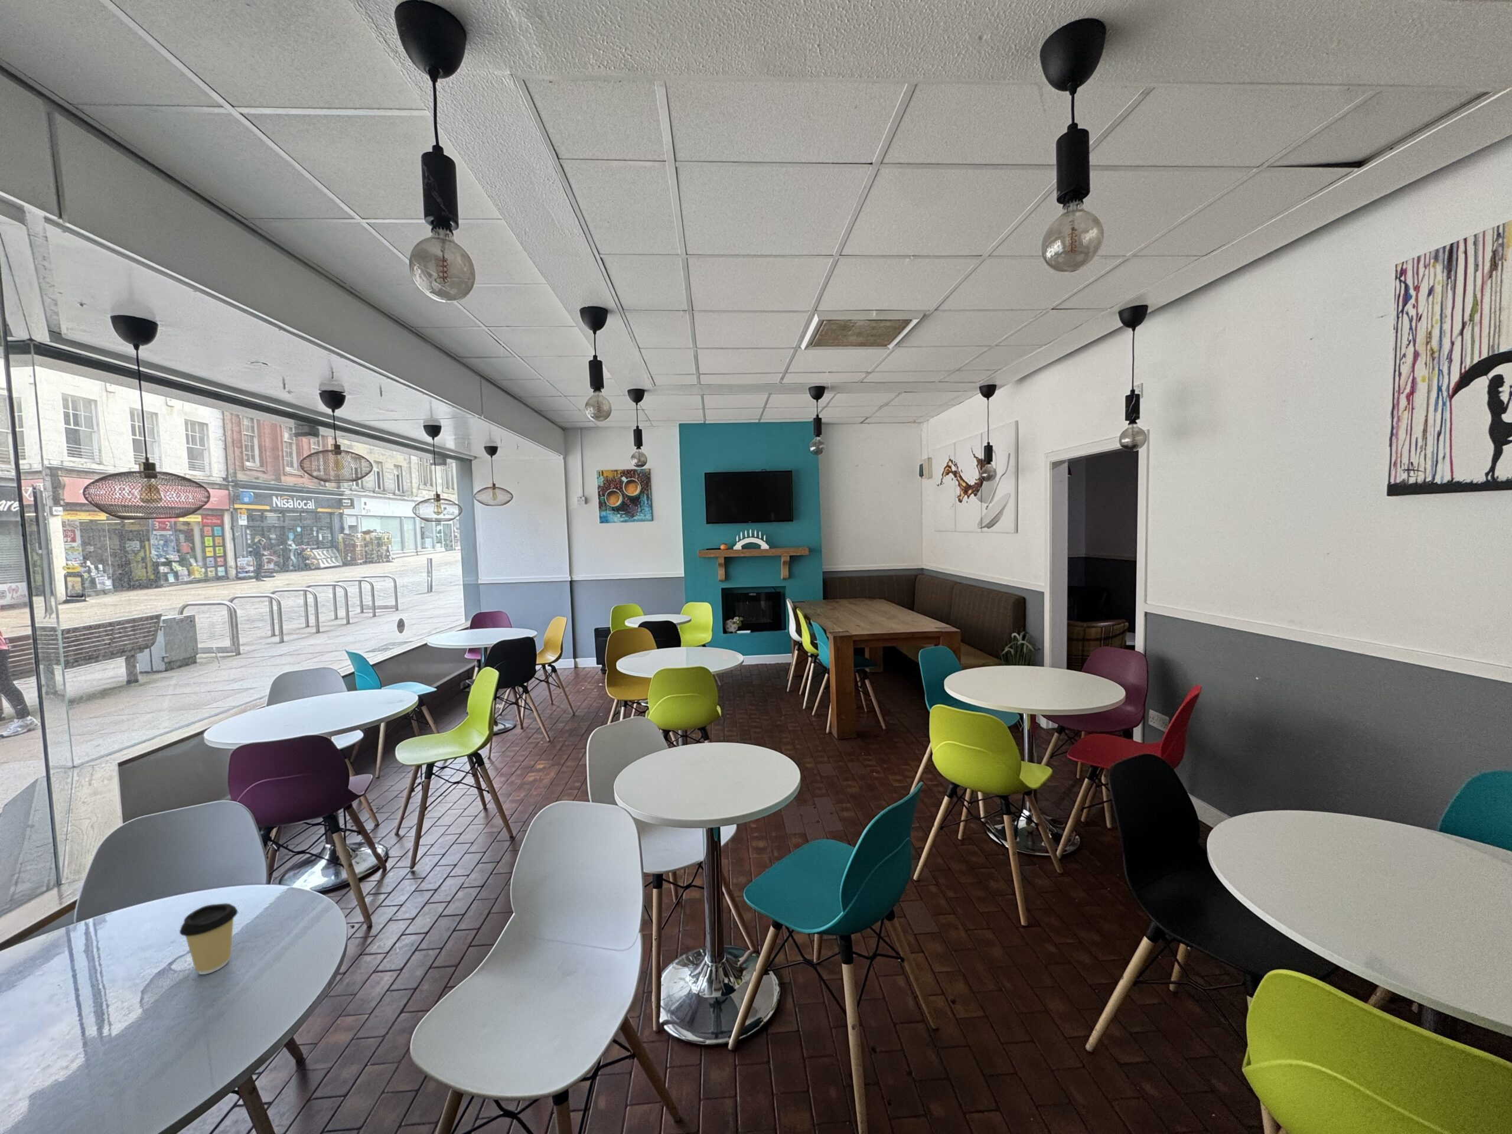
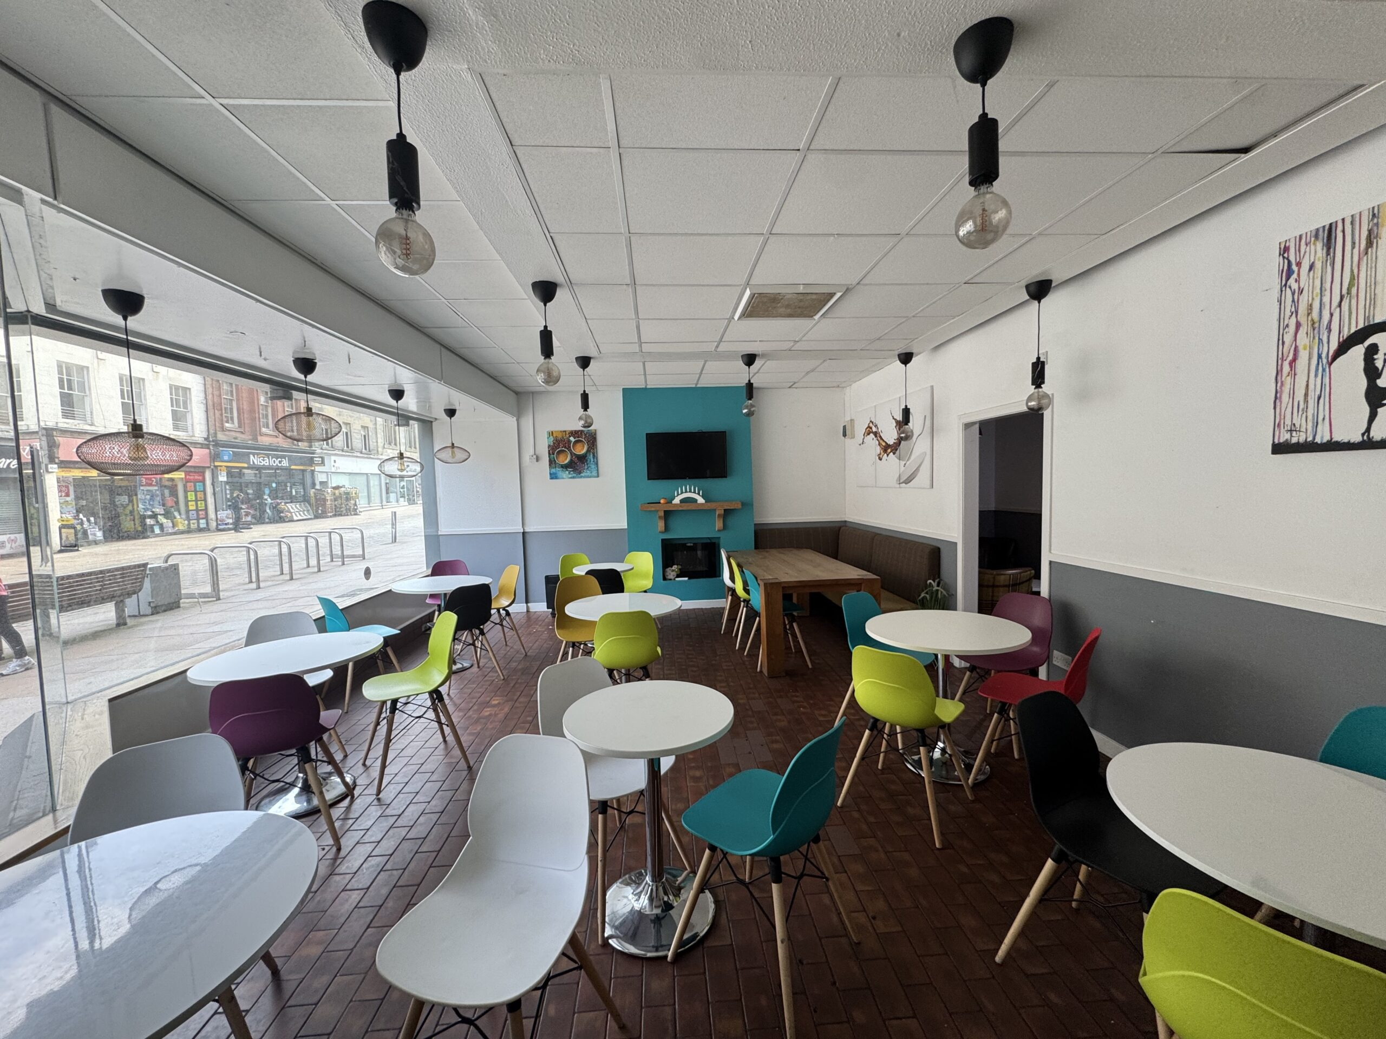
- coffee cup [179,903,238,976]
